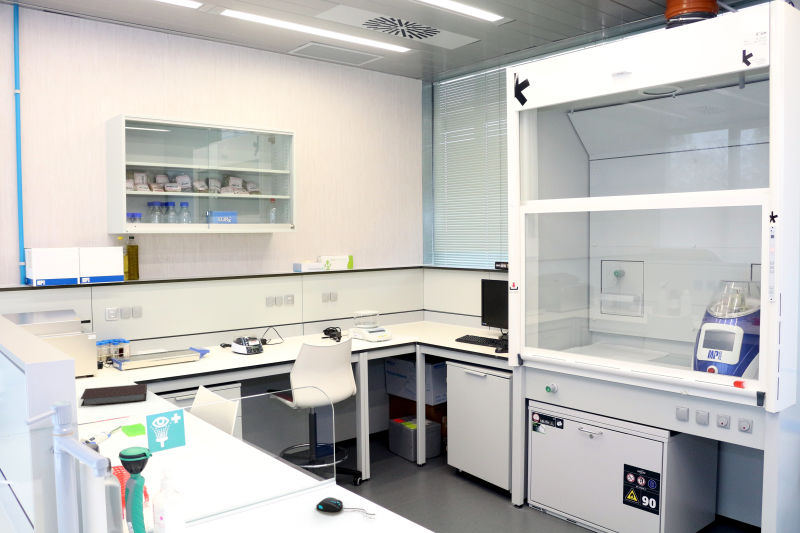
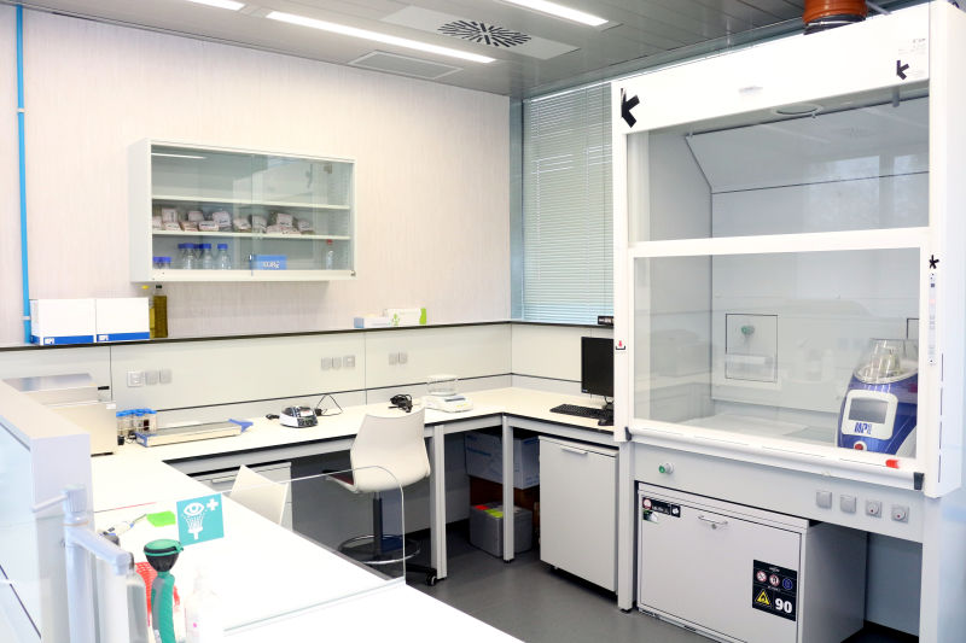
- mouse [315,496,376,516]
- notebook [80,383,148,407]
